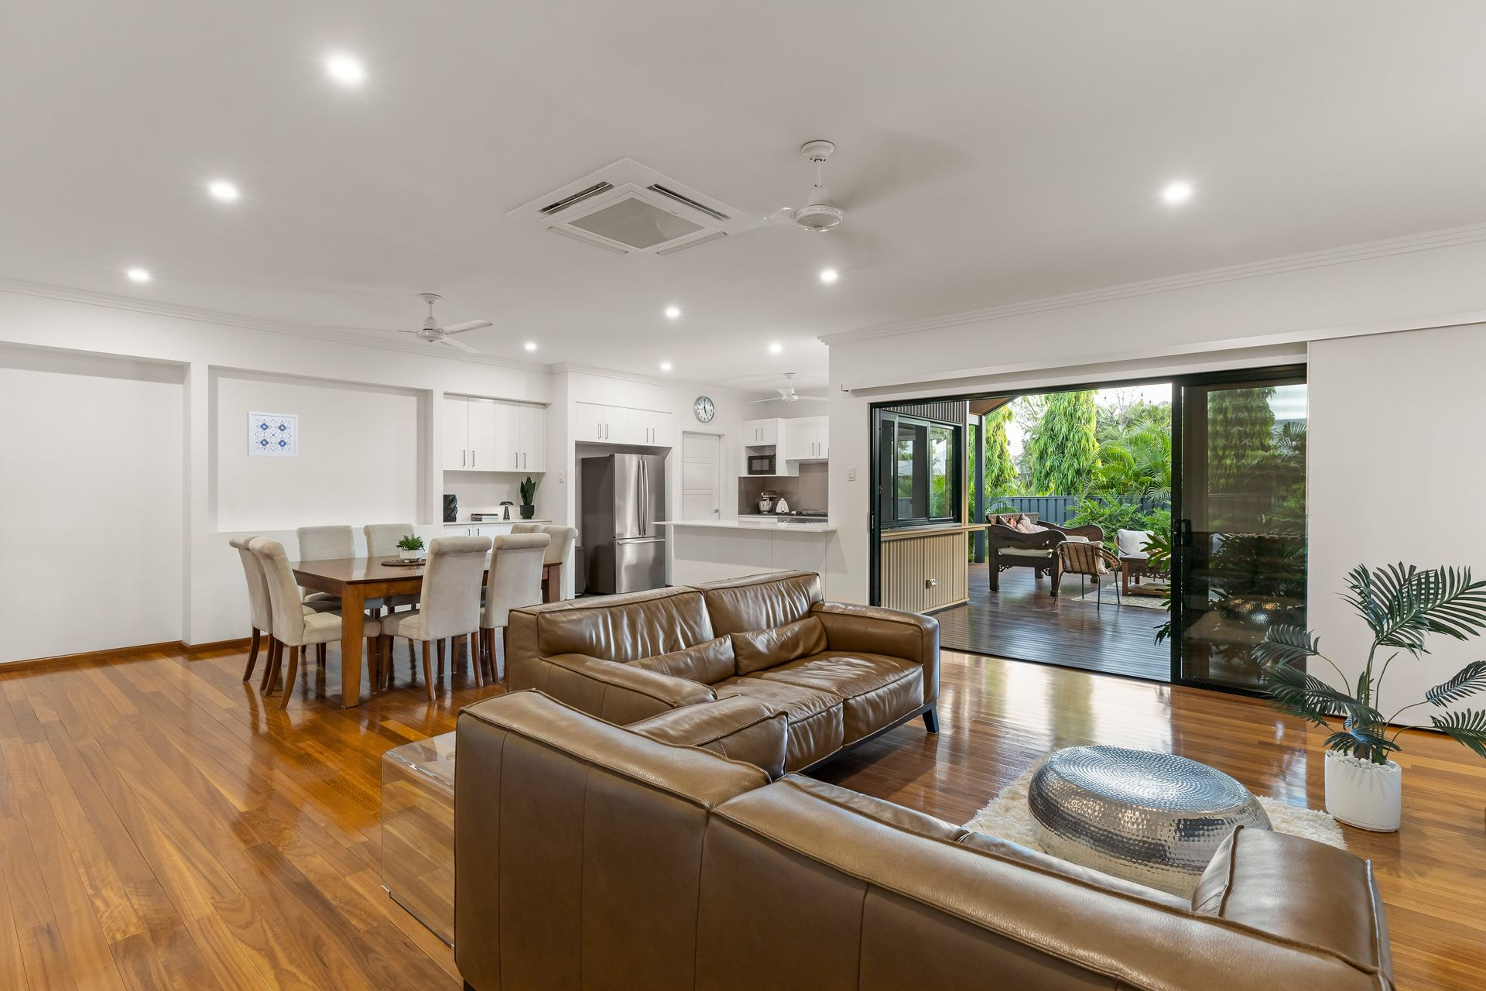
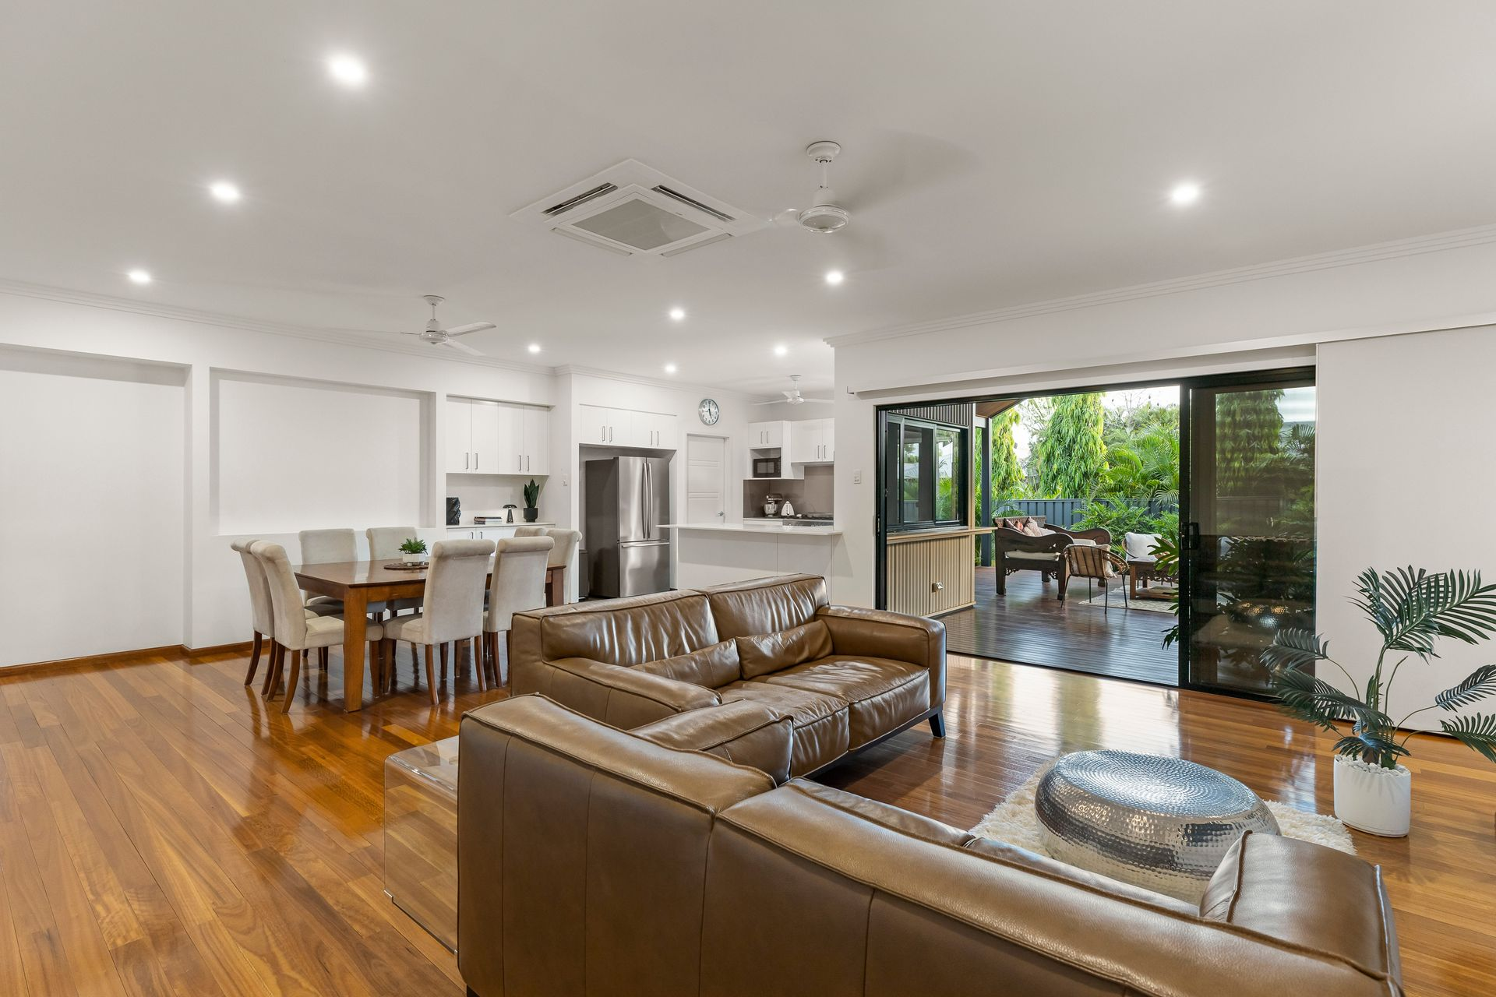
- wall art [247,411,299,458]
